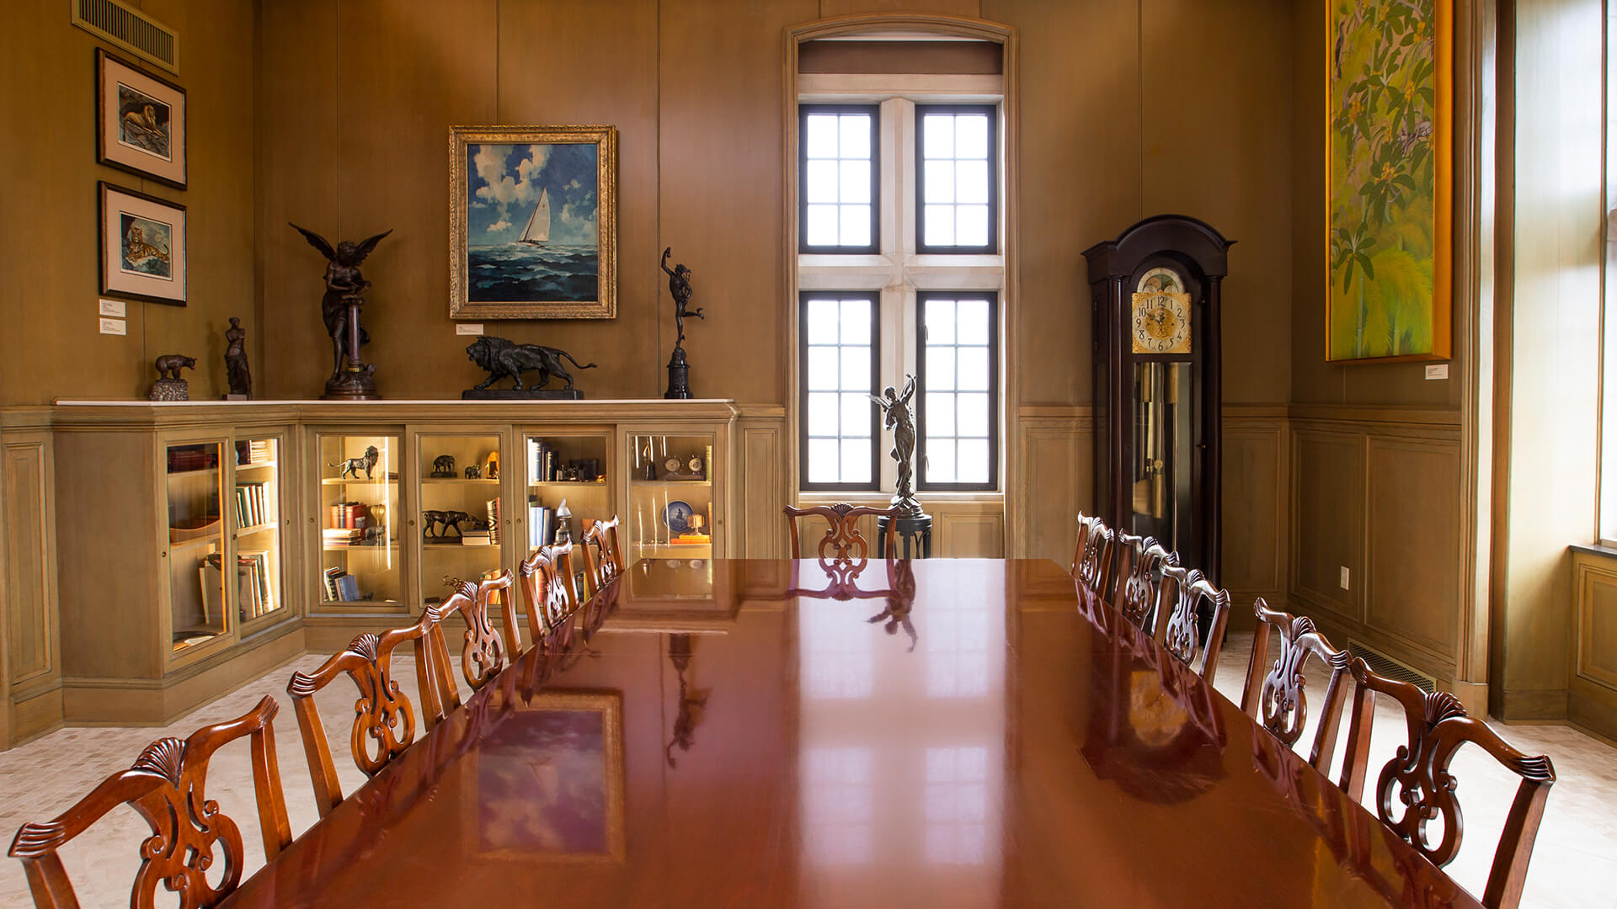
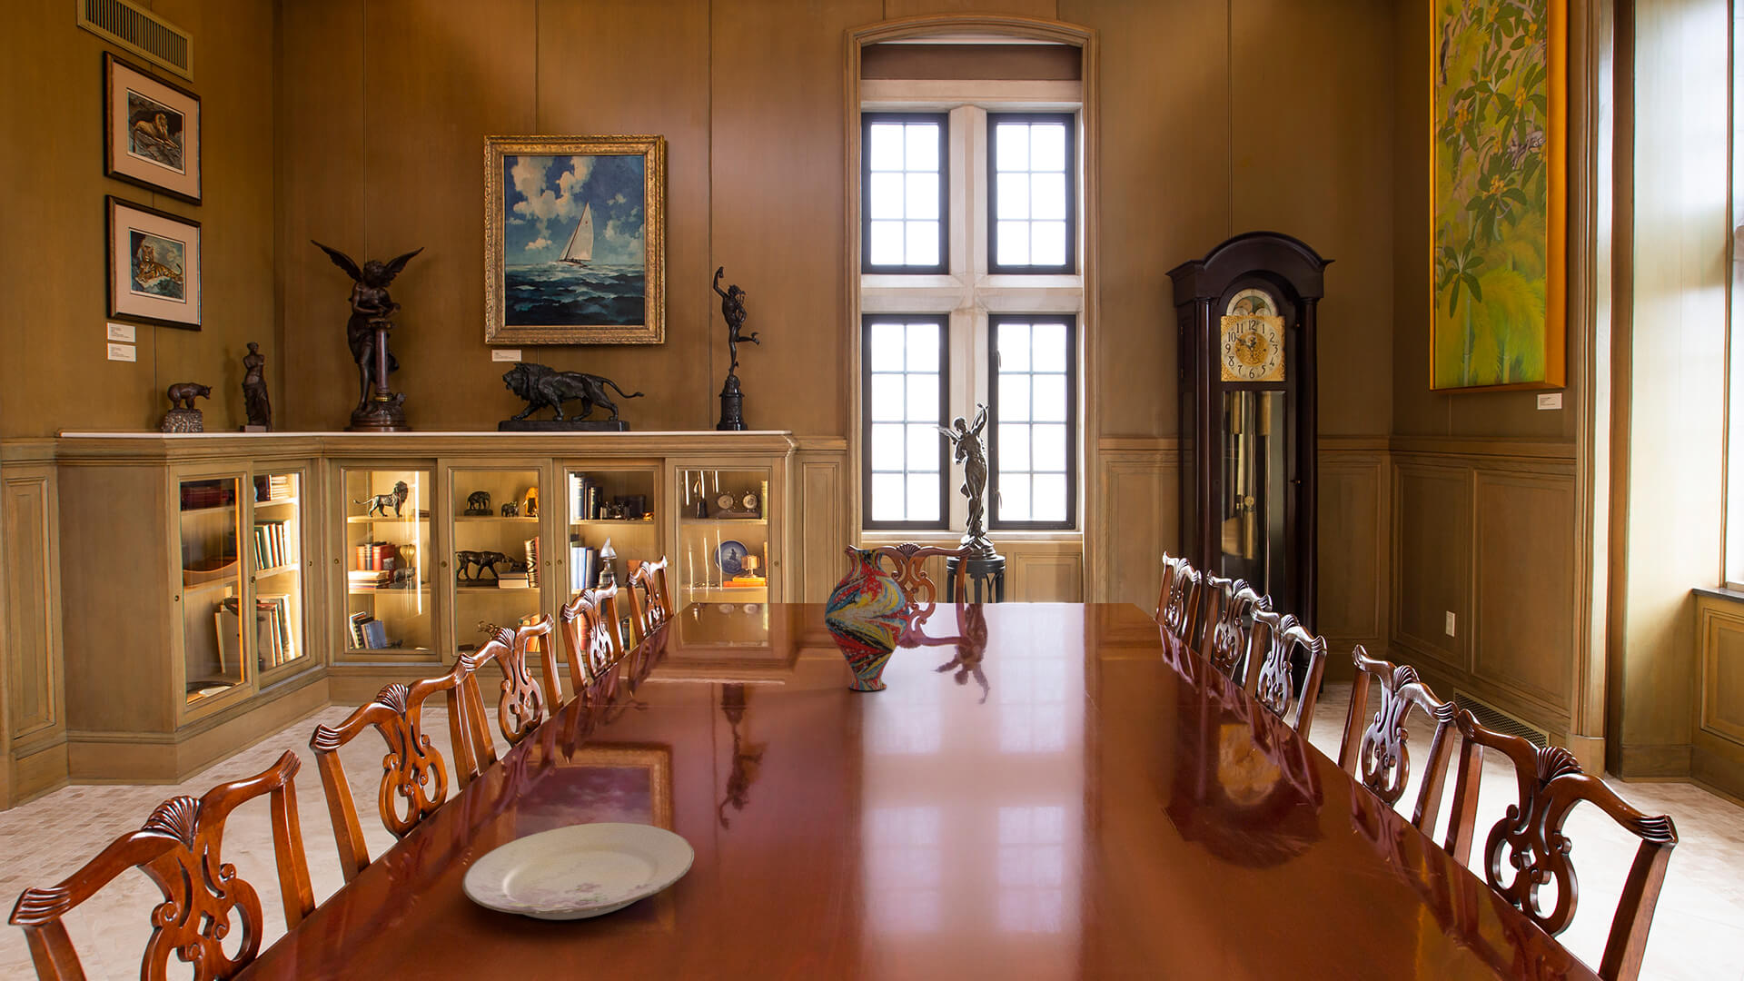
+ vase [824,549,912,691]
+ plate [461,822,696,921]
